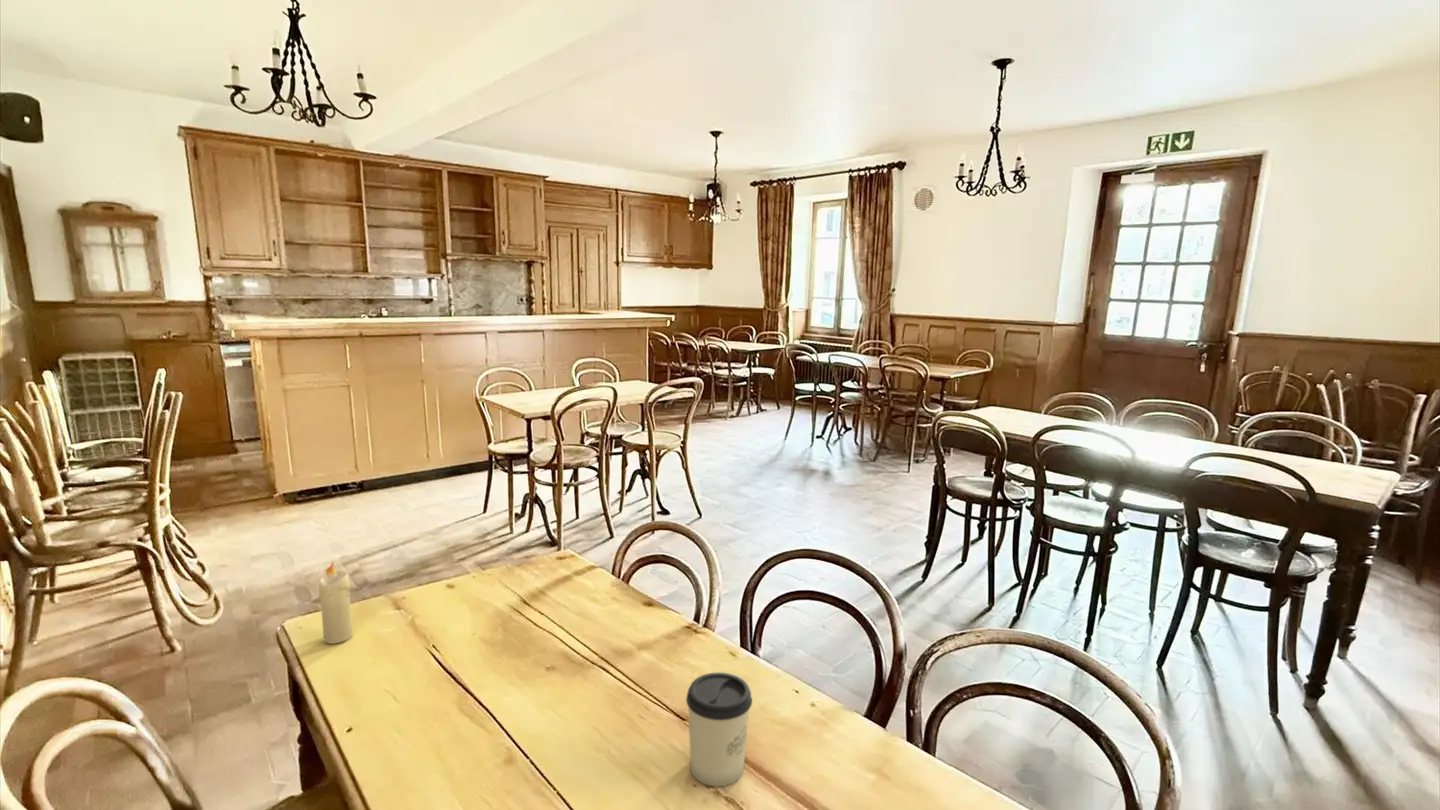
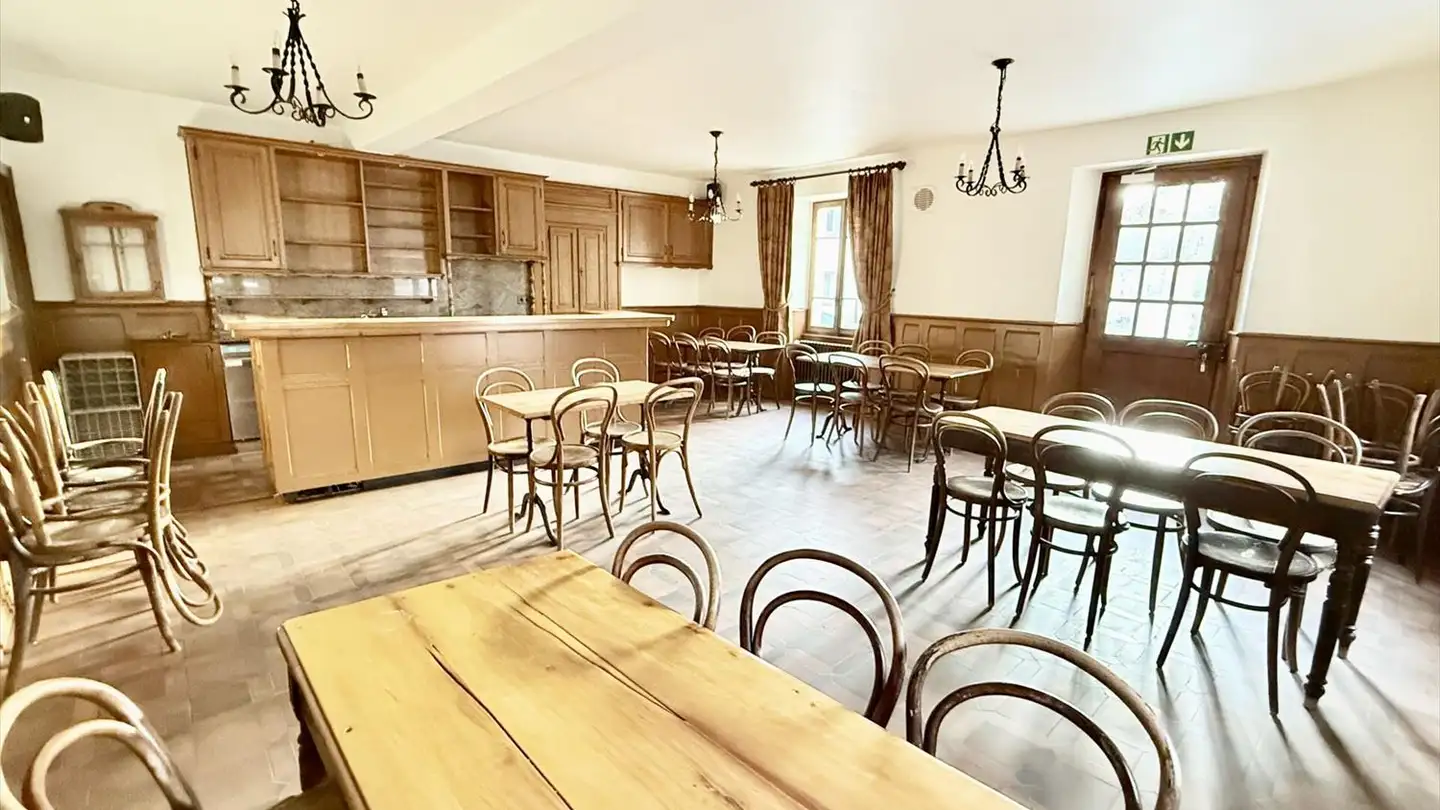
- cup [685,671,753,787]
- candle [318,561,353,645]
